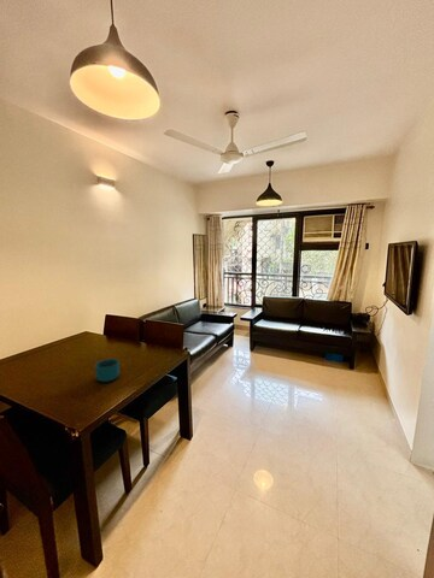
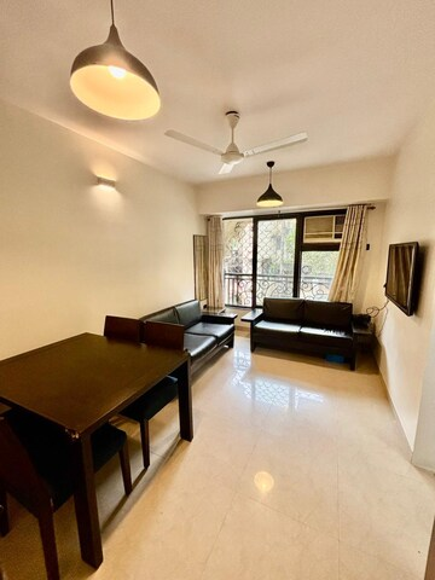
- cup [94,358,121,383]
